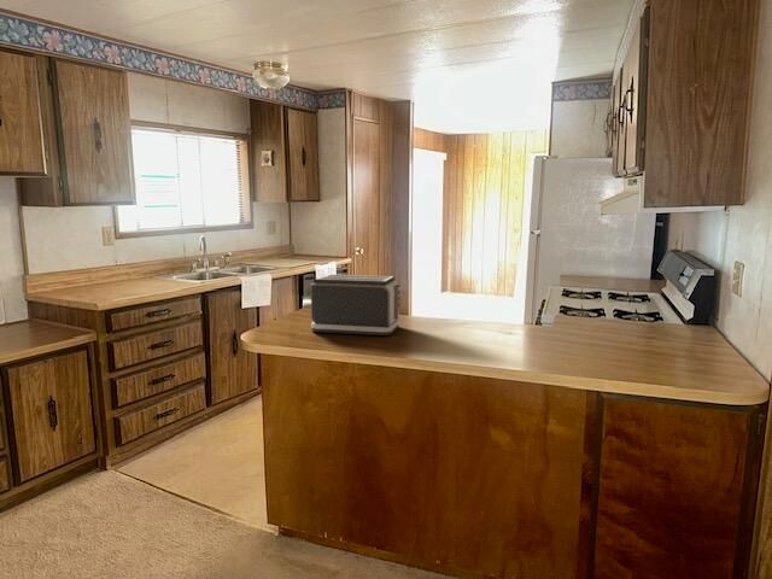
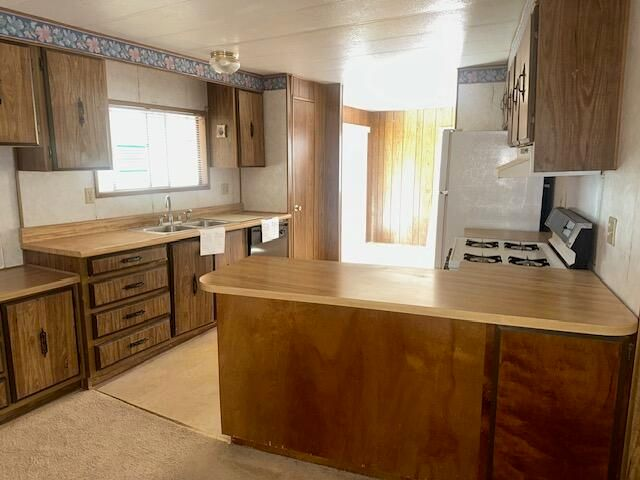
- toaster [310,274,404,337]
